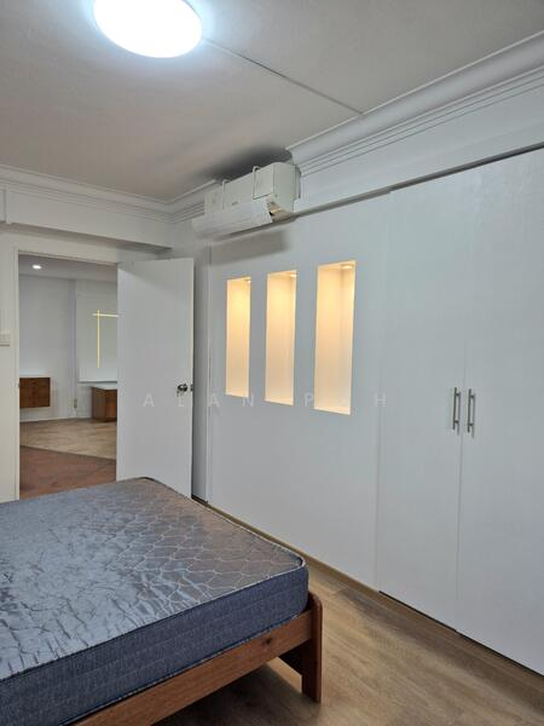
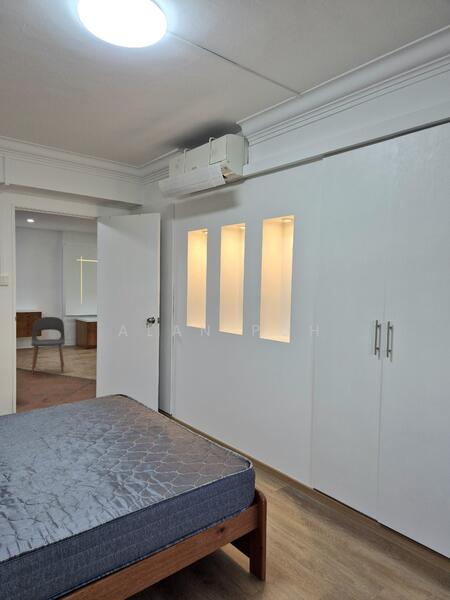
+ chair [30,316,66,375]
